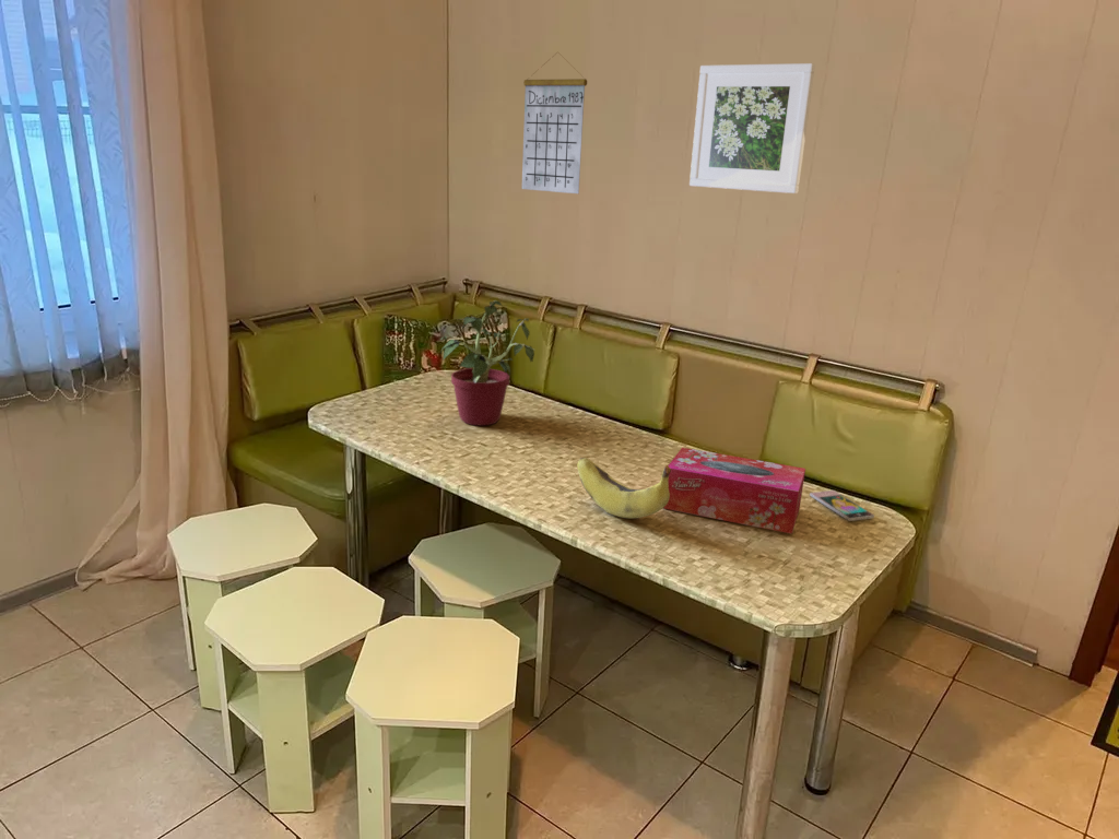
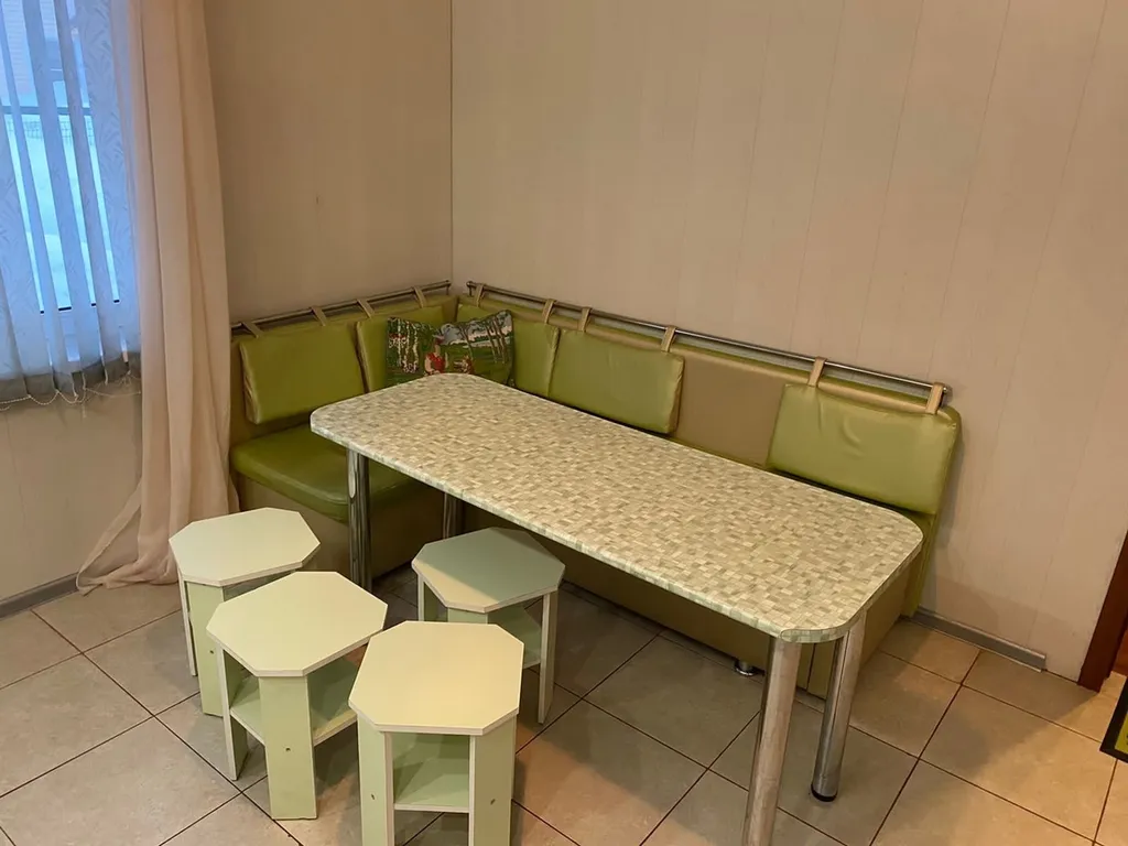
- smartphone [809,489,875,522]
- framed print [688,62,816,194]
- banana [576,457,671,519]
- tissue box [662,447,806,535]
- potted plant [439,299,537,427]
- calendar [521,51,588,194]
